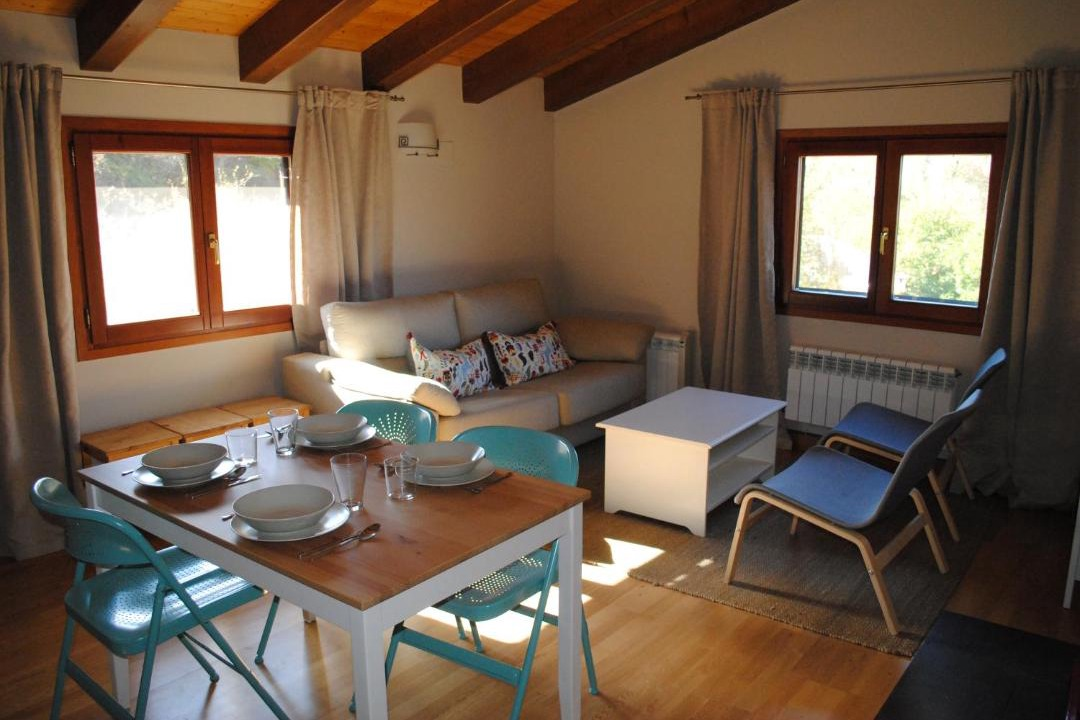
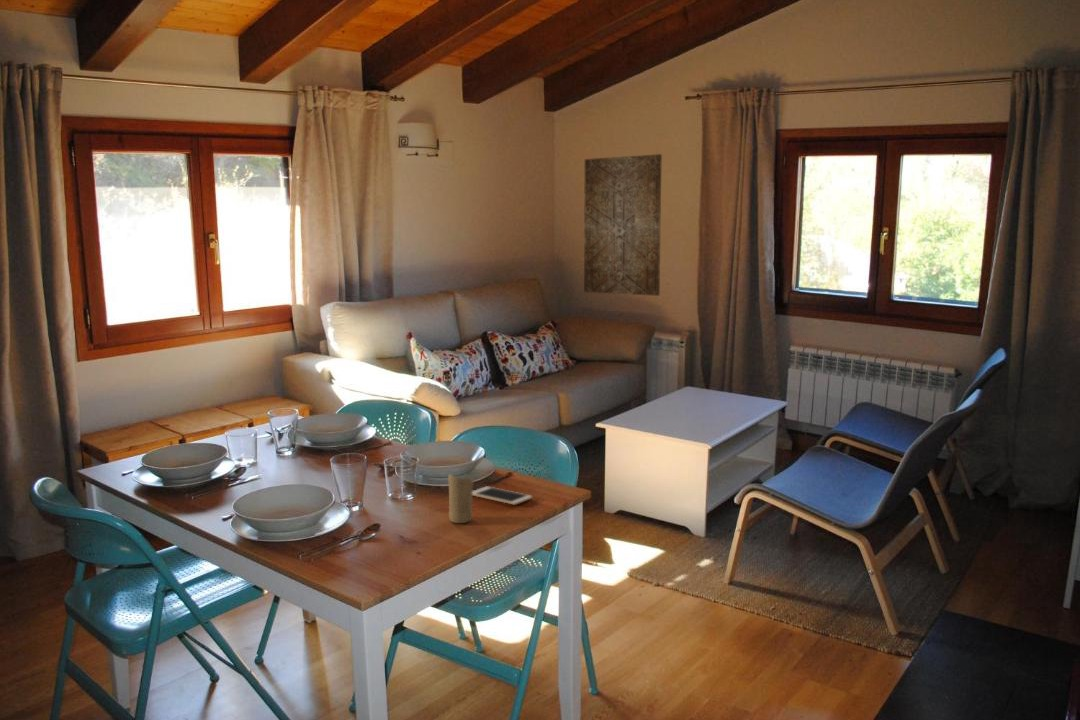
+ wall art [583,153,663,297]
+ candle [447,473,474,524]
+ cell phone [472,486,533,506]
